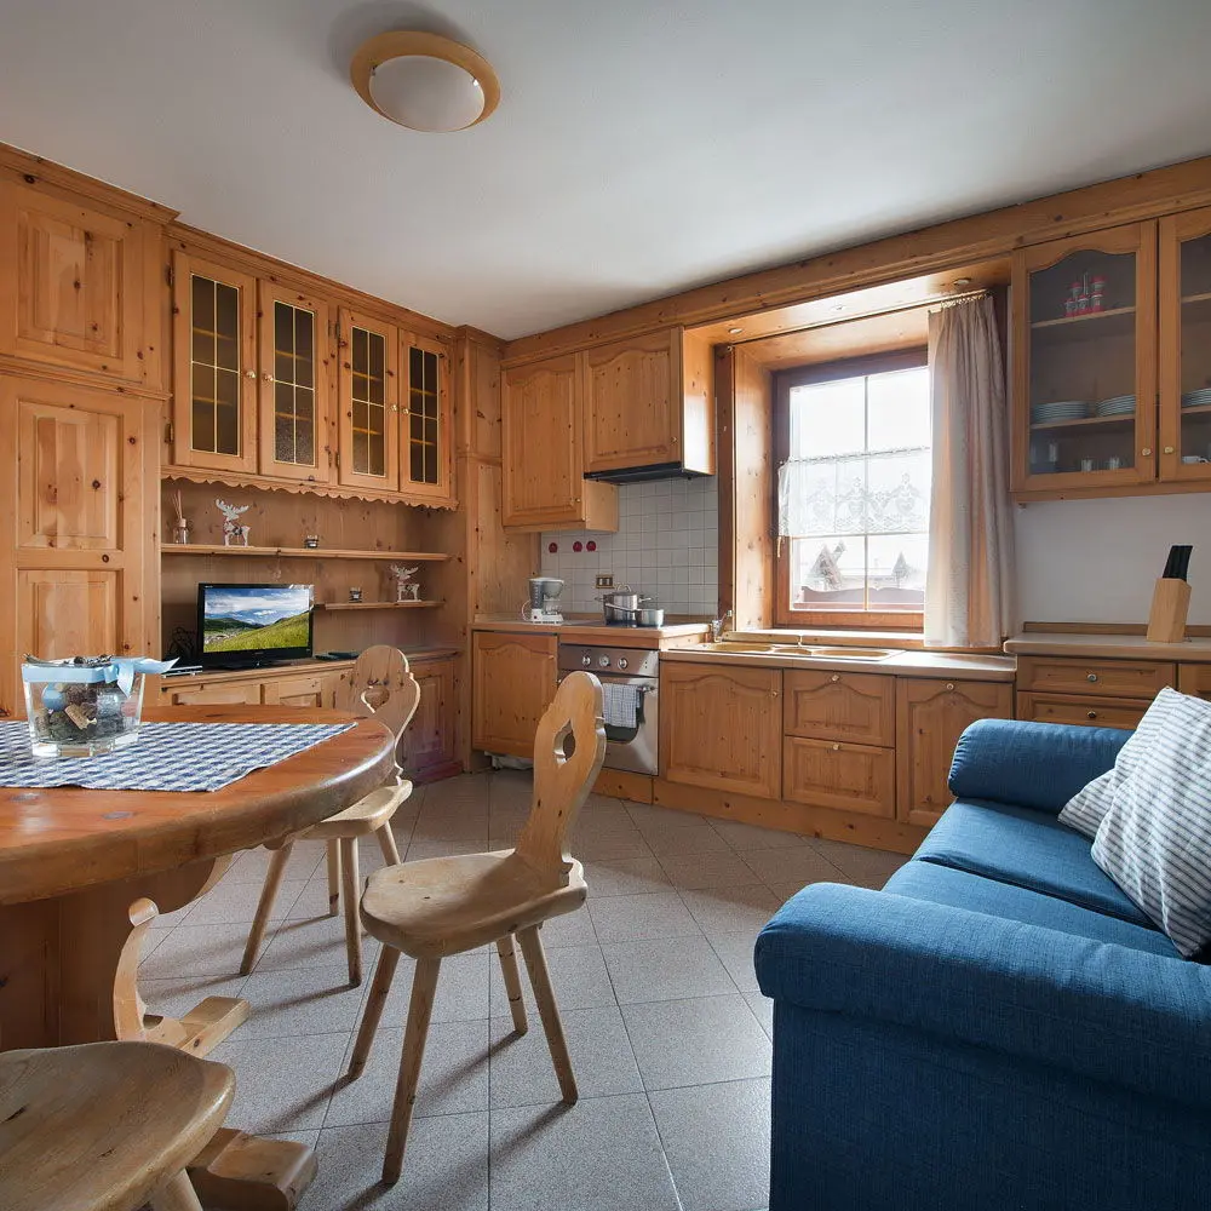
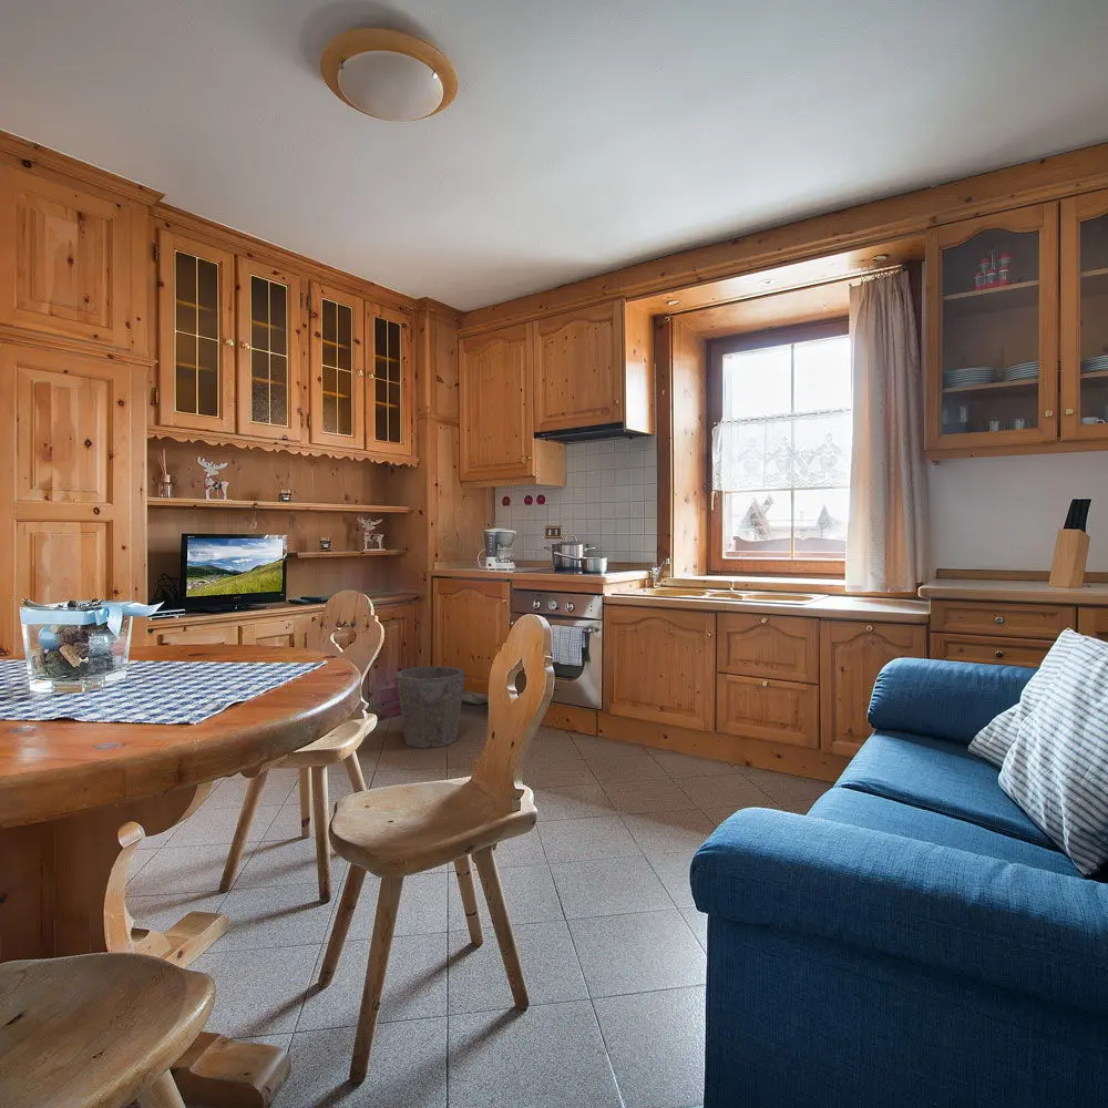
+ waste bin [394,665,466,749]
